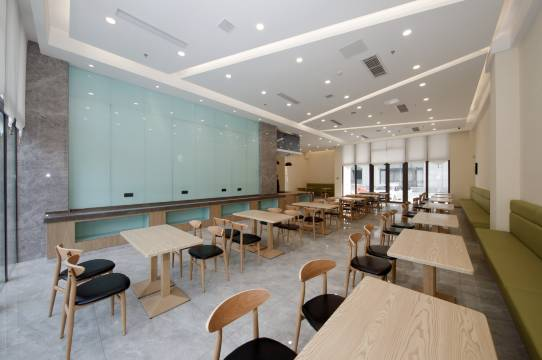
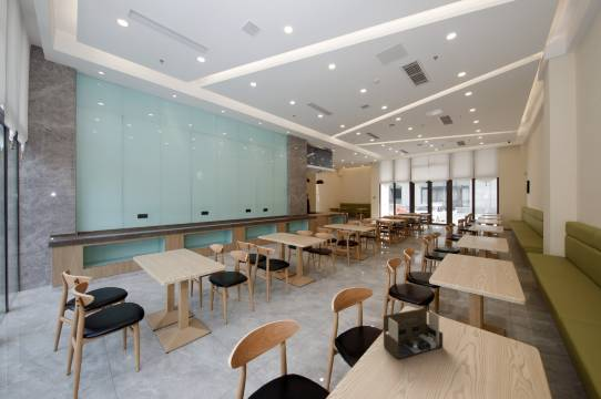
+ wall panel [383,307,444,359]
